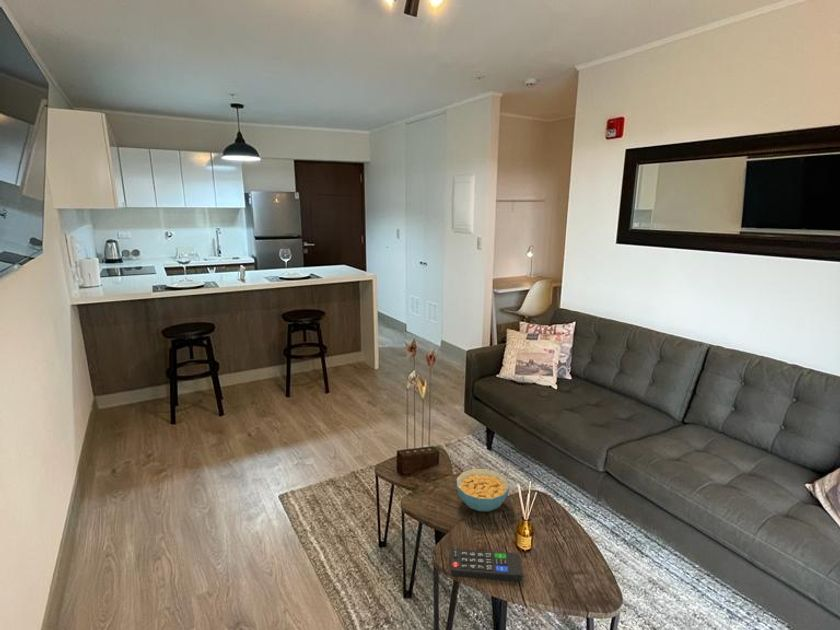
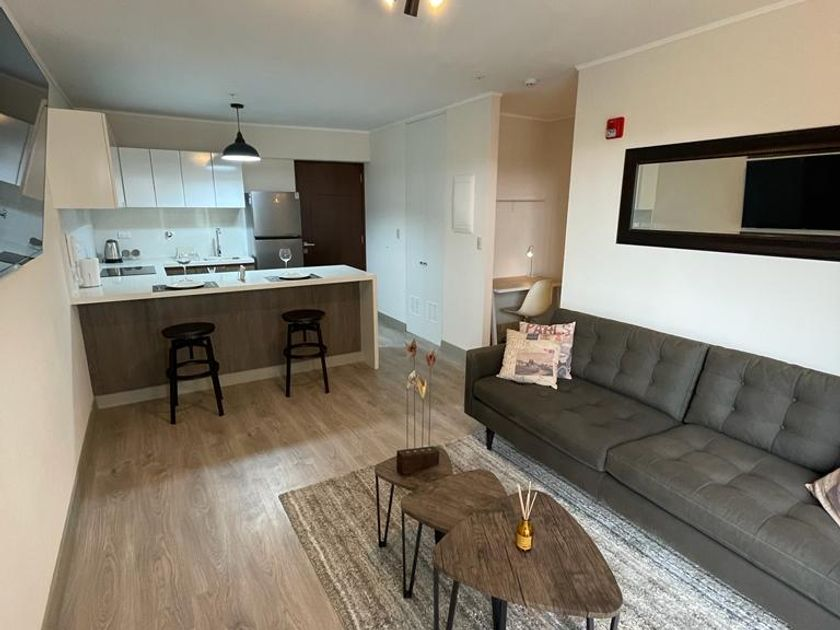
- cereal bowl [456,468,510,512]
- remote control [449,548,524,582]
